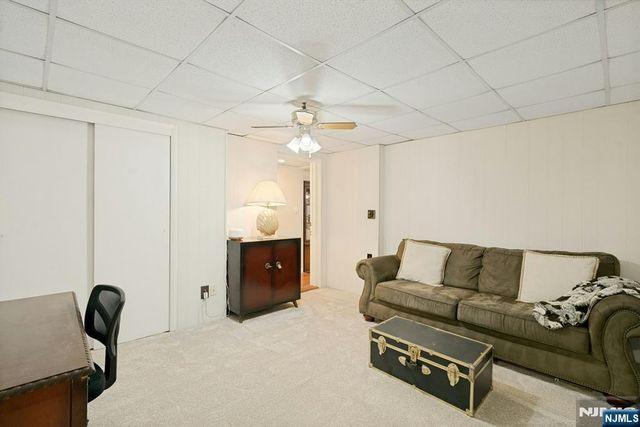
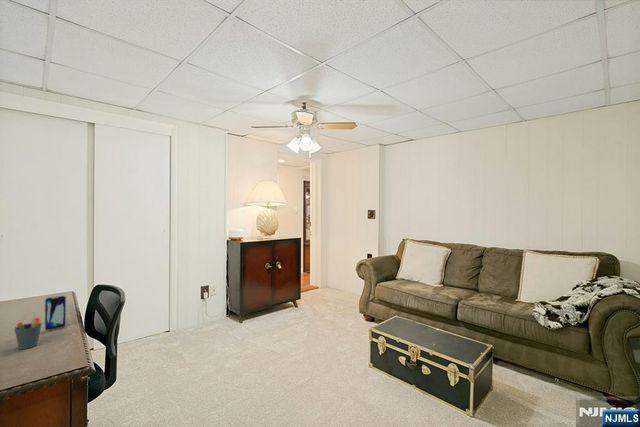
+ pen holder [14,311,42,350]
+ smartphone [44,295,67,331]
